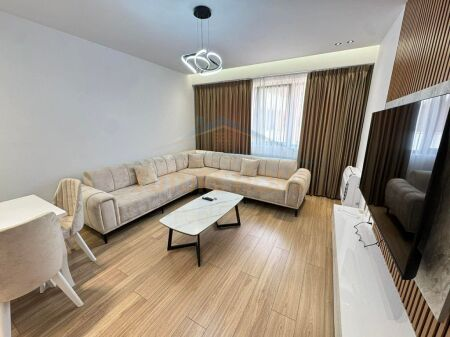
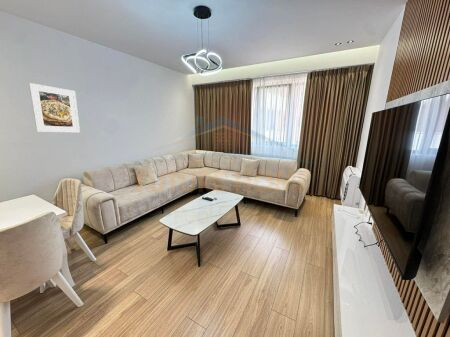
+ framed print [28,82,81,133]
